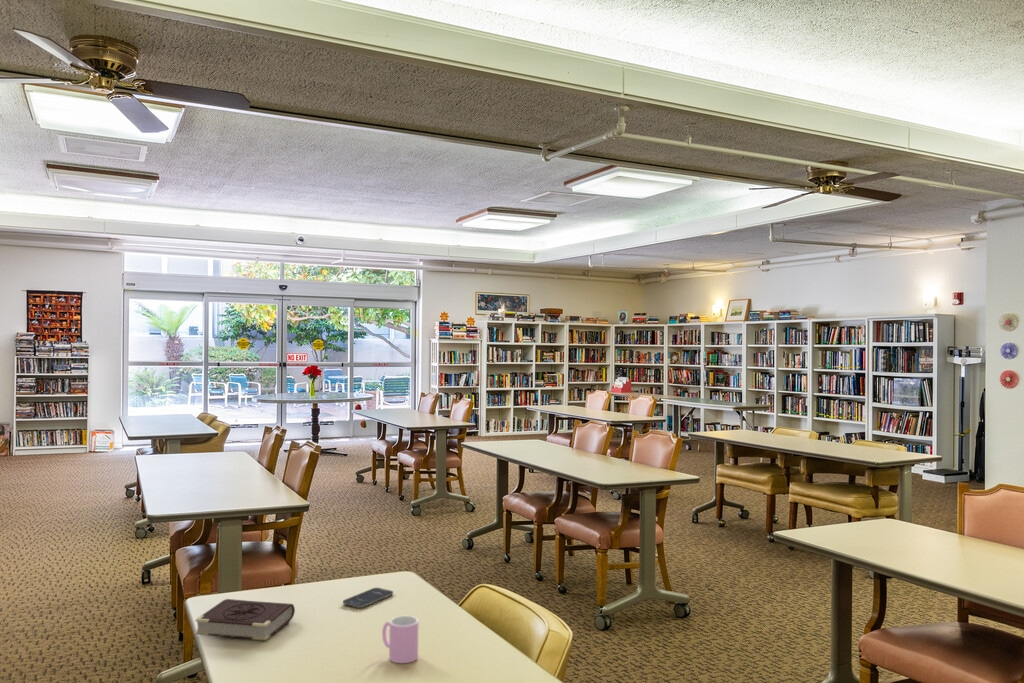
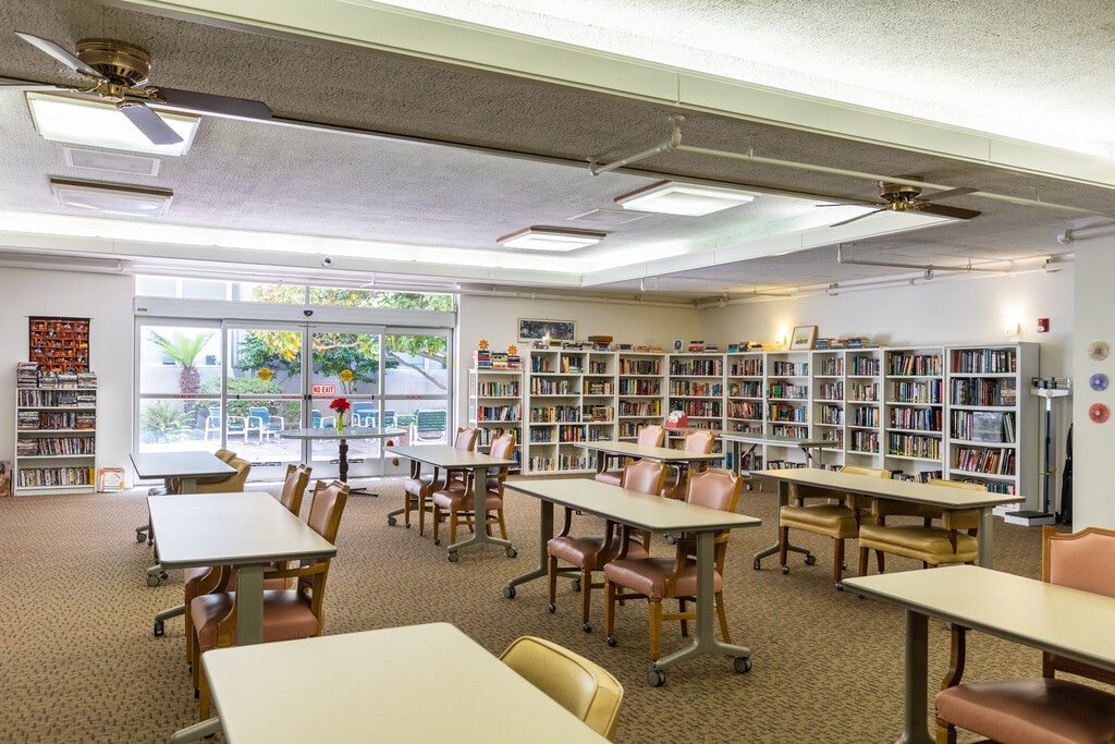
- book [194,598,296,641]
- smartphone [342,587,394,609]
- cup [381,615,419,664]
